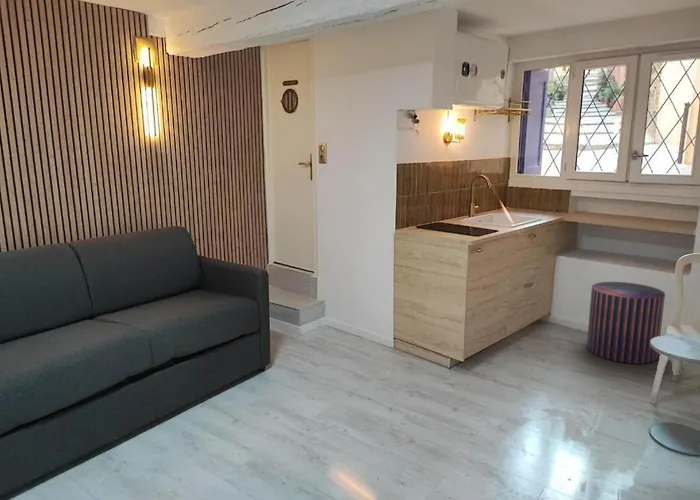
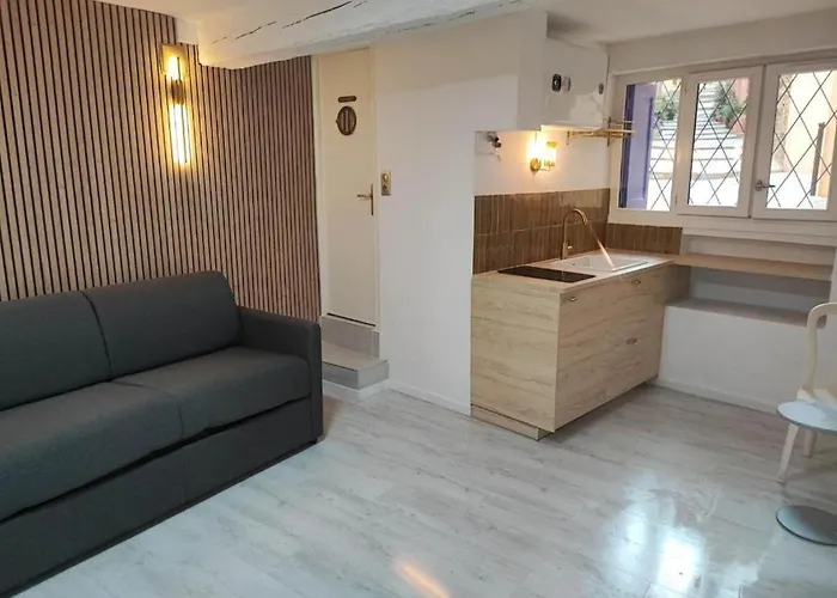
- stool [586,281,666,365]
